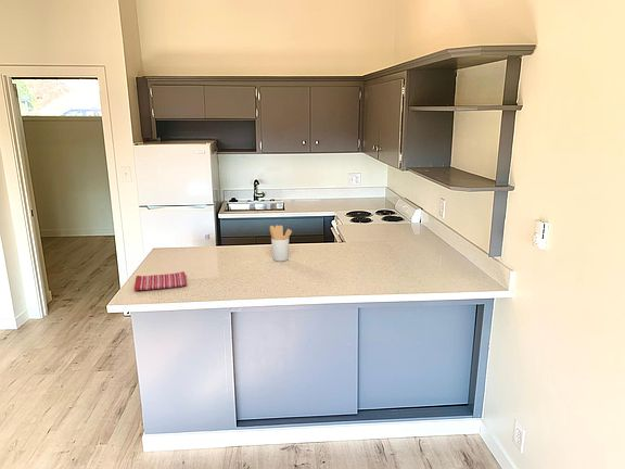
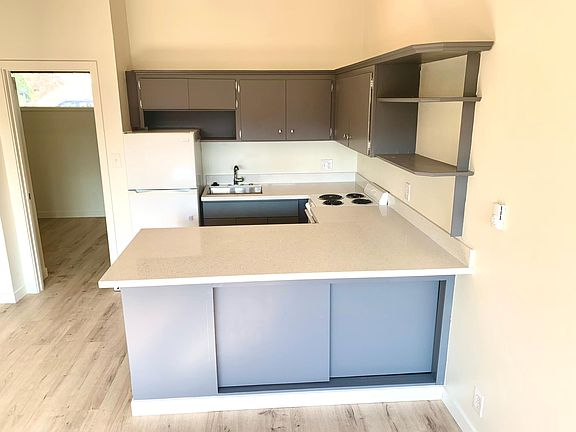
- dish towel [133,270,188,292]
- utensil holder [269,225,293,263]
